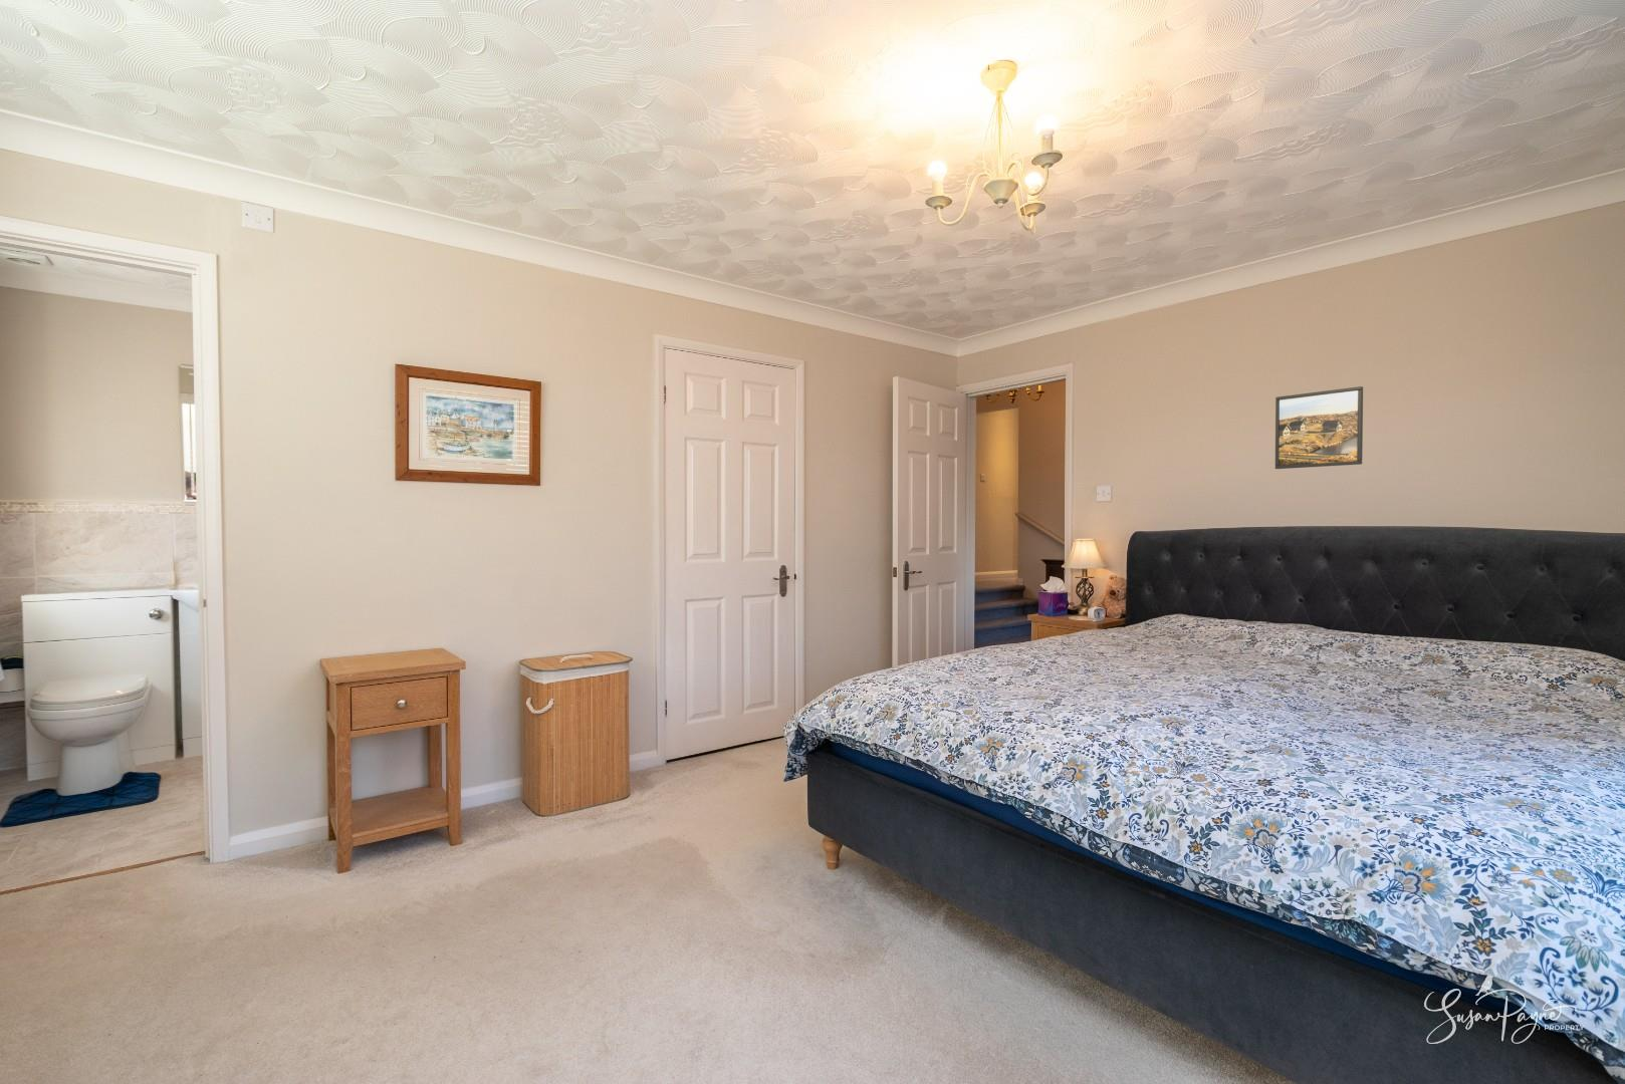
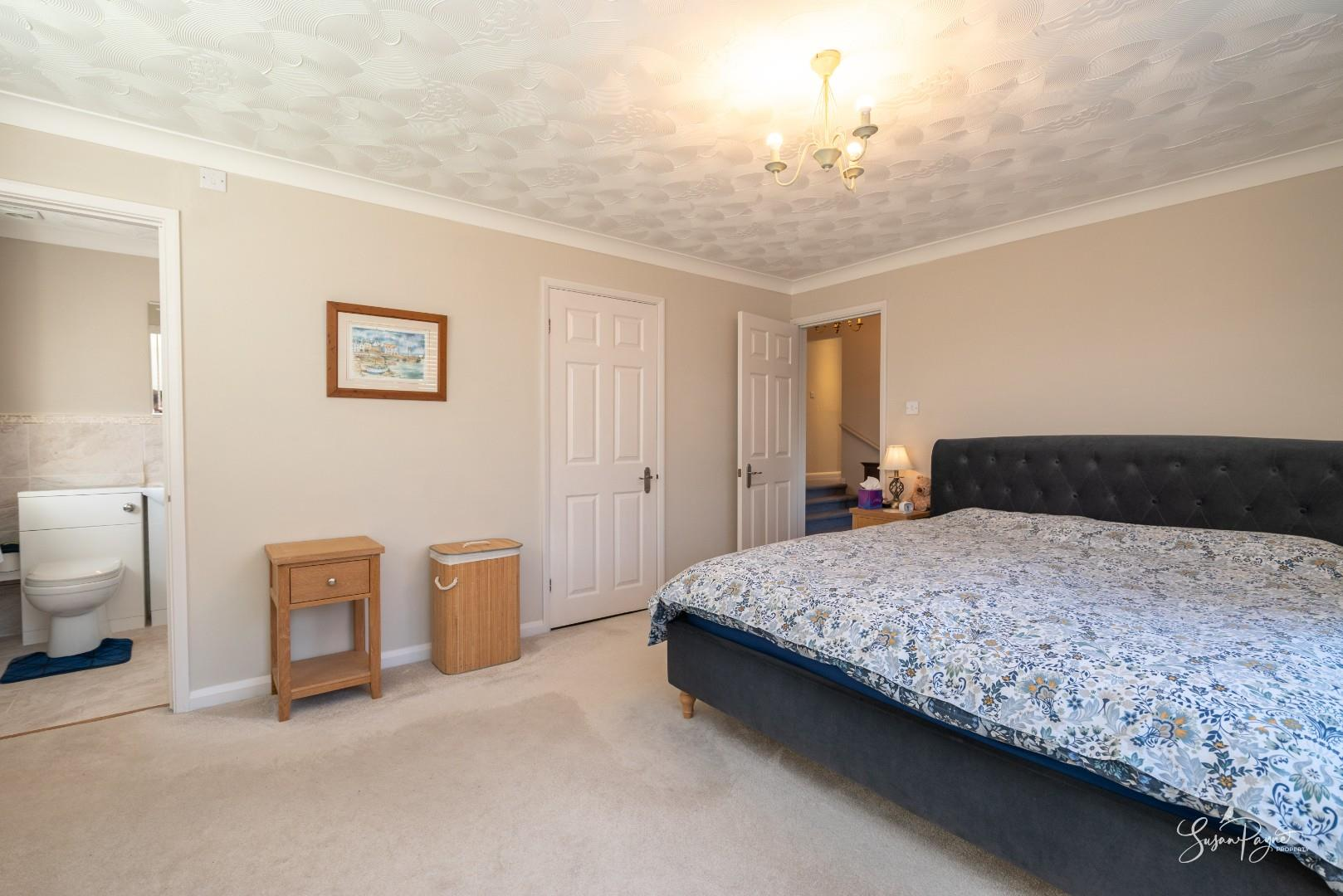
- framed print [1274,386,1364,469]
